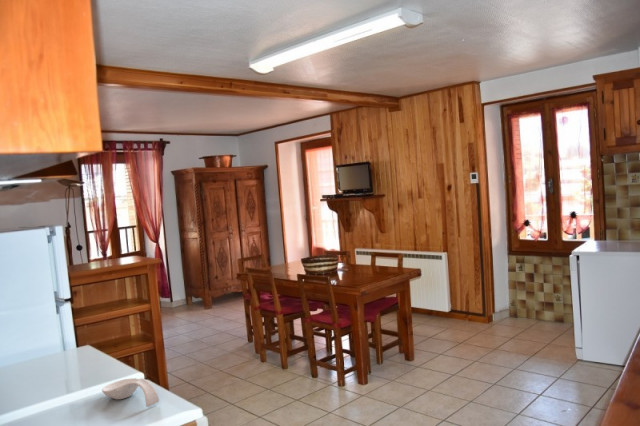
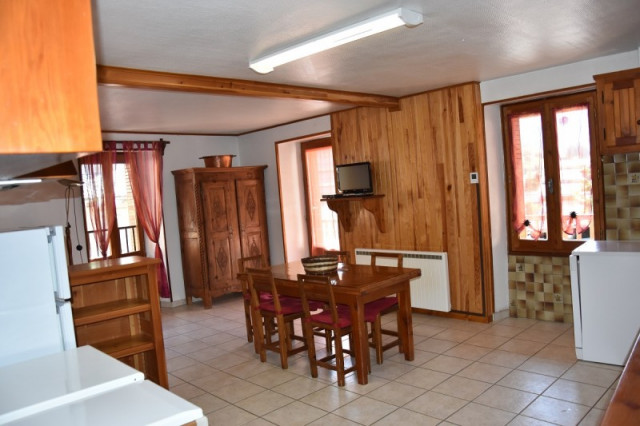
- spoon rest [101,377,160,408]
